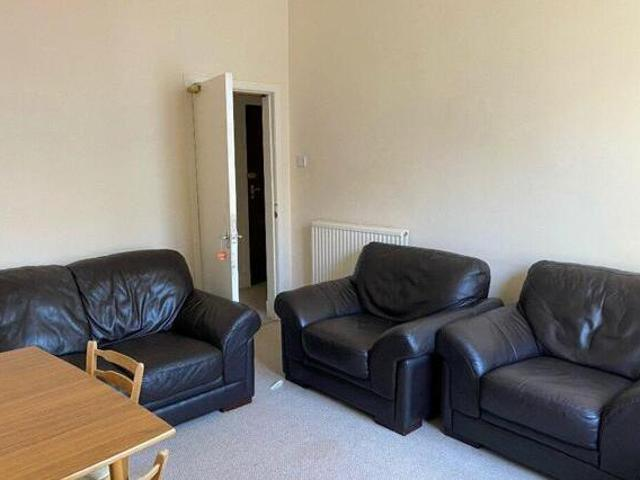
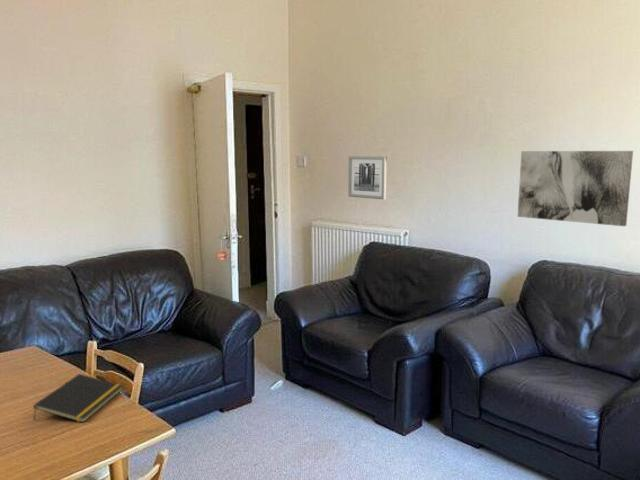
+ notepad [32,373,124,423]
+ wall art [347,155,388,200]
+ wall art [517,150,634,227]
